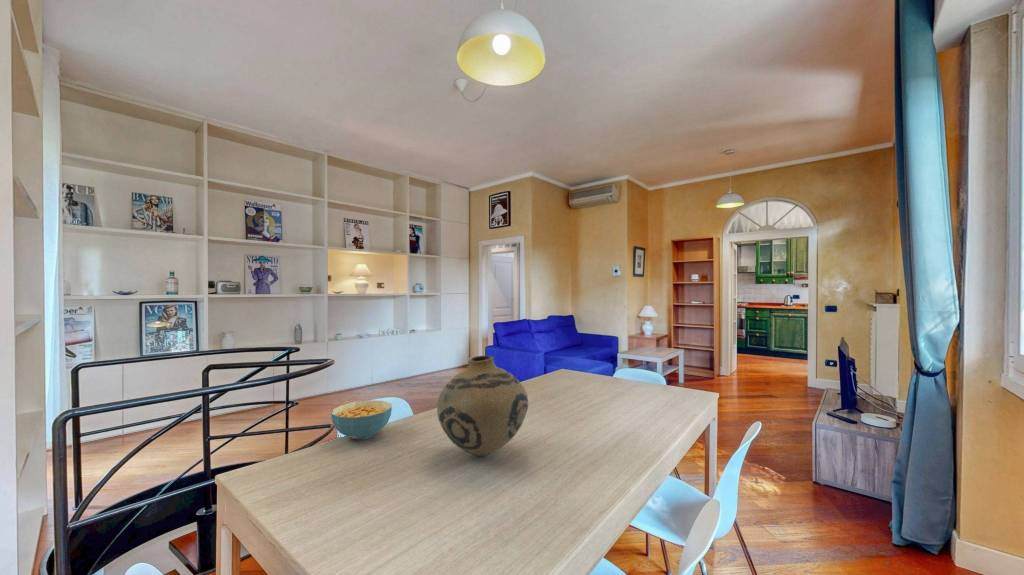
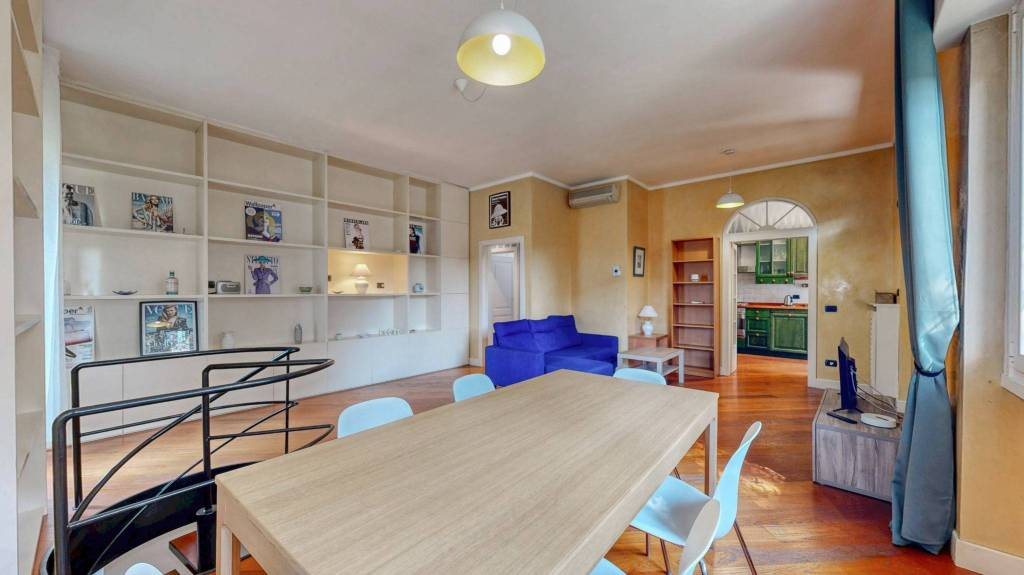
- cereal bowl [330,399,393,441]
- vase [436,355,529,457]
